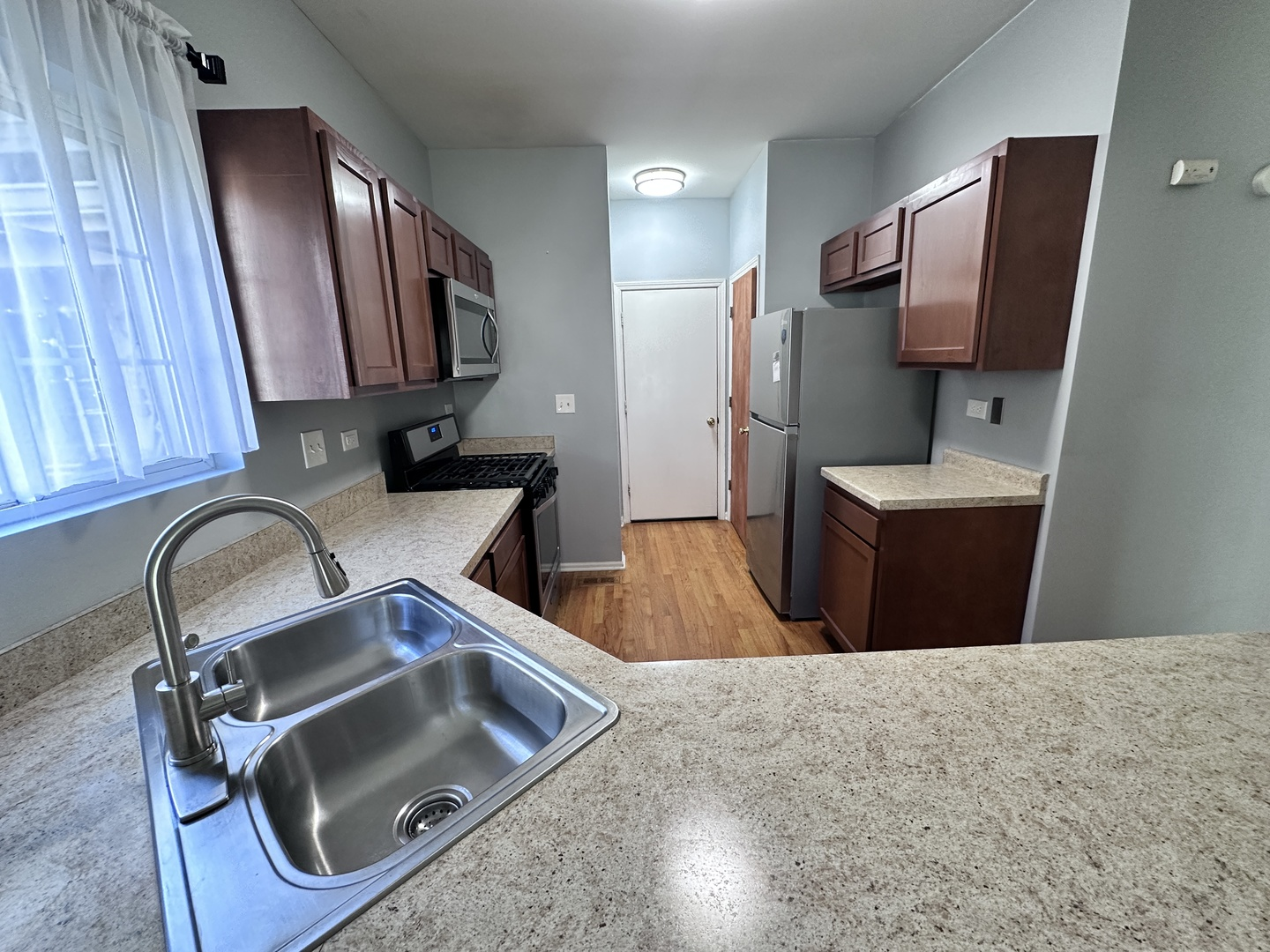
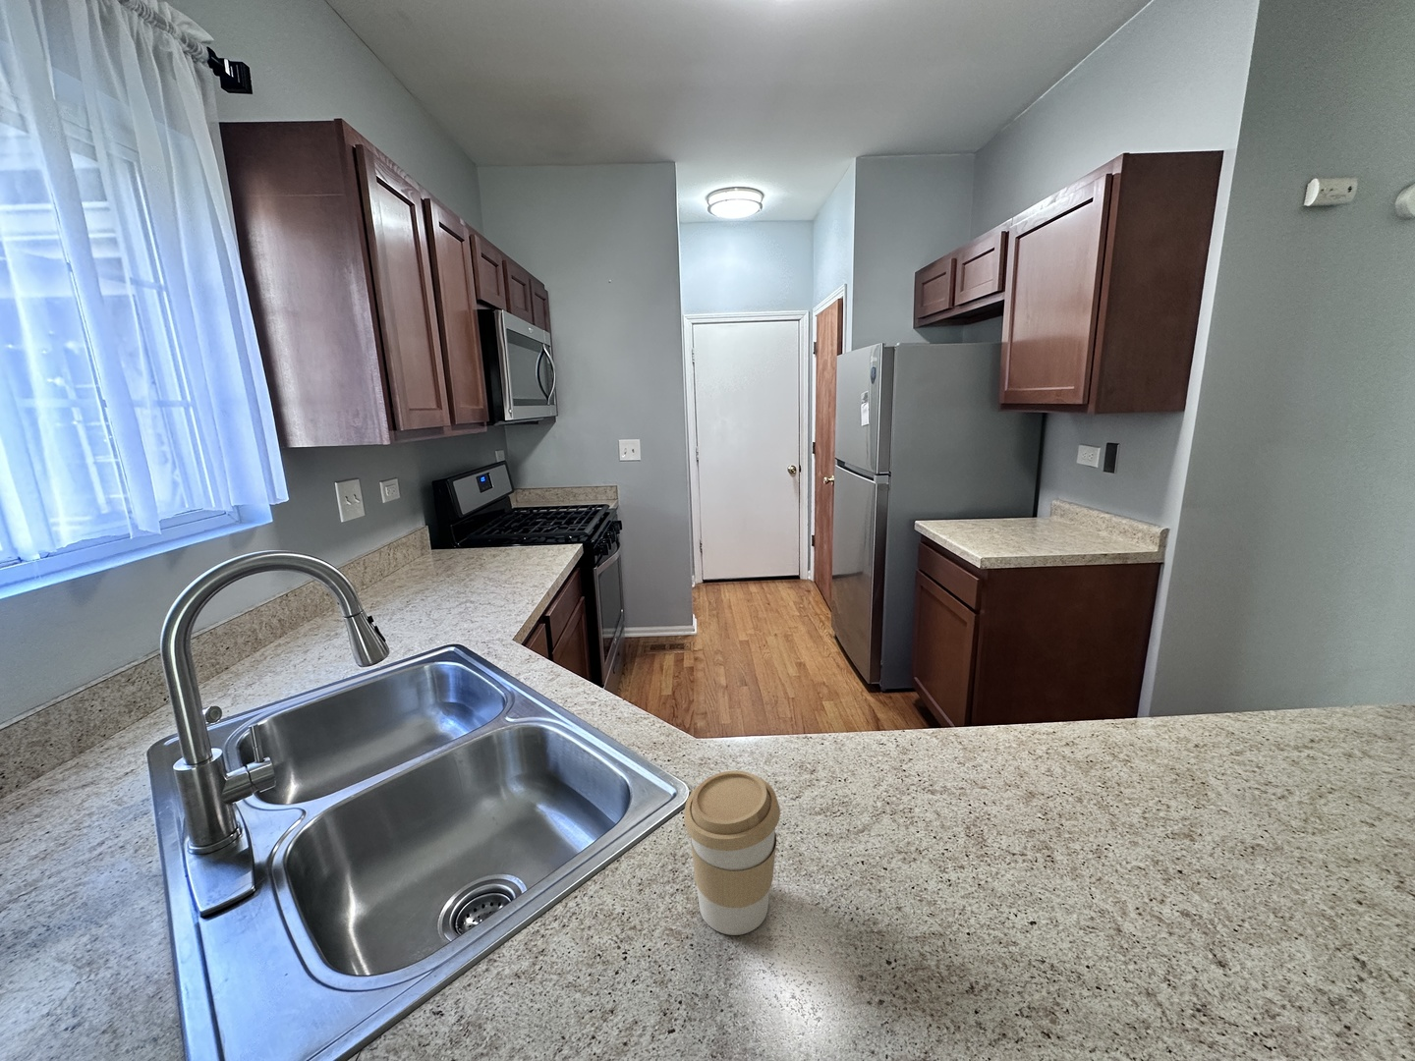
+ coffee cup [683,769,781,936]
